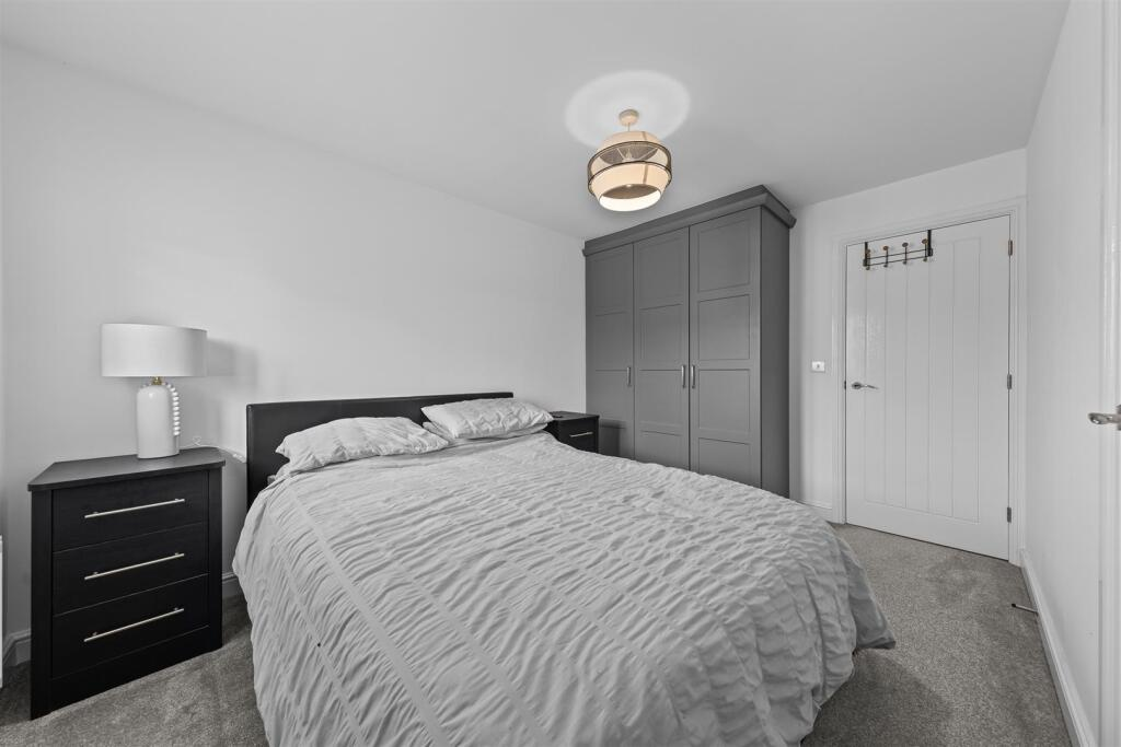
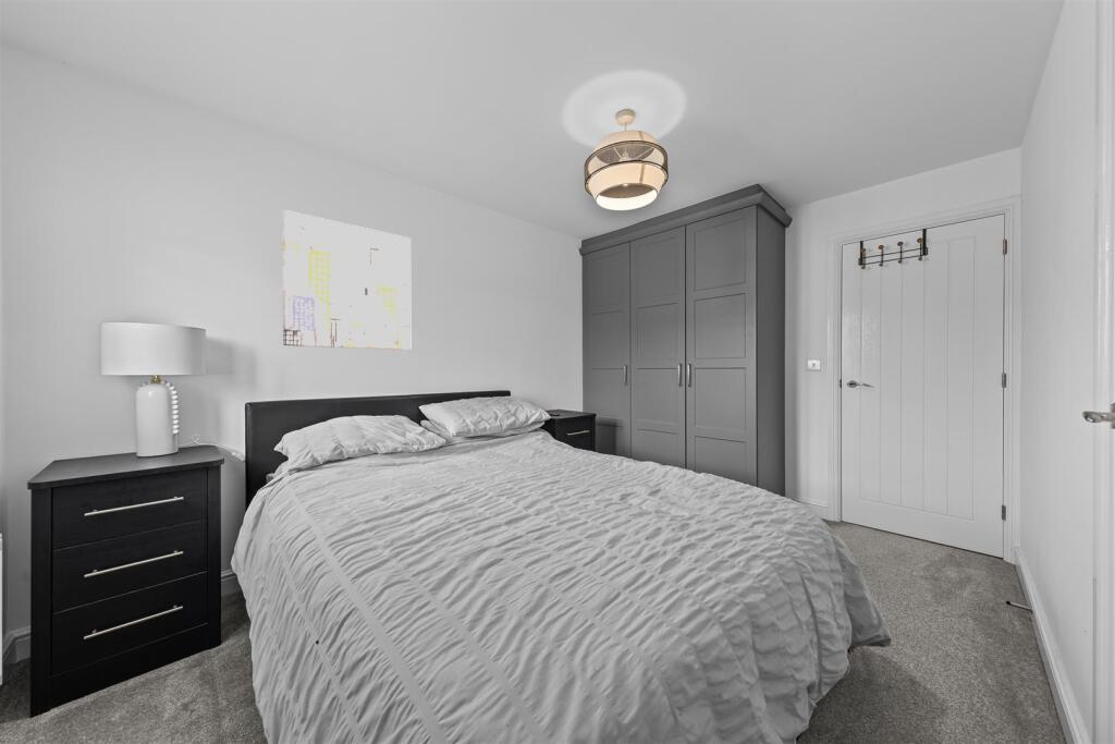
+ wall art [282,209,412,351]
